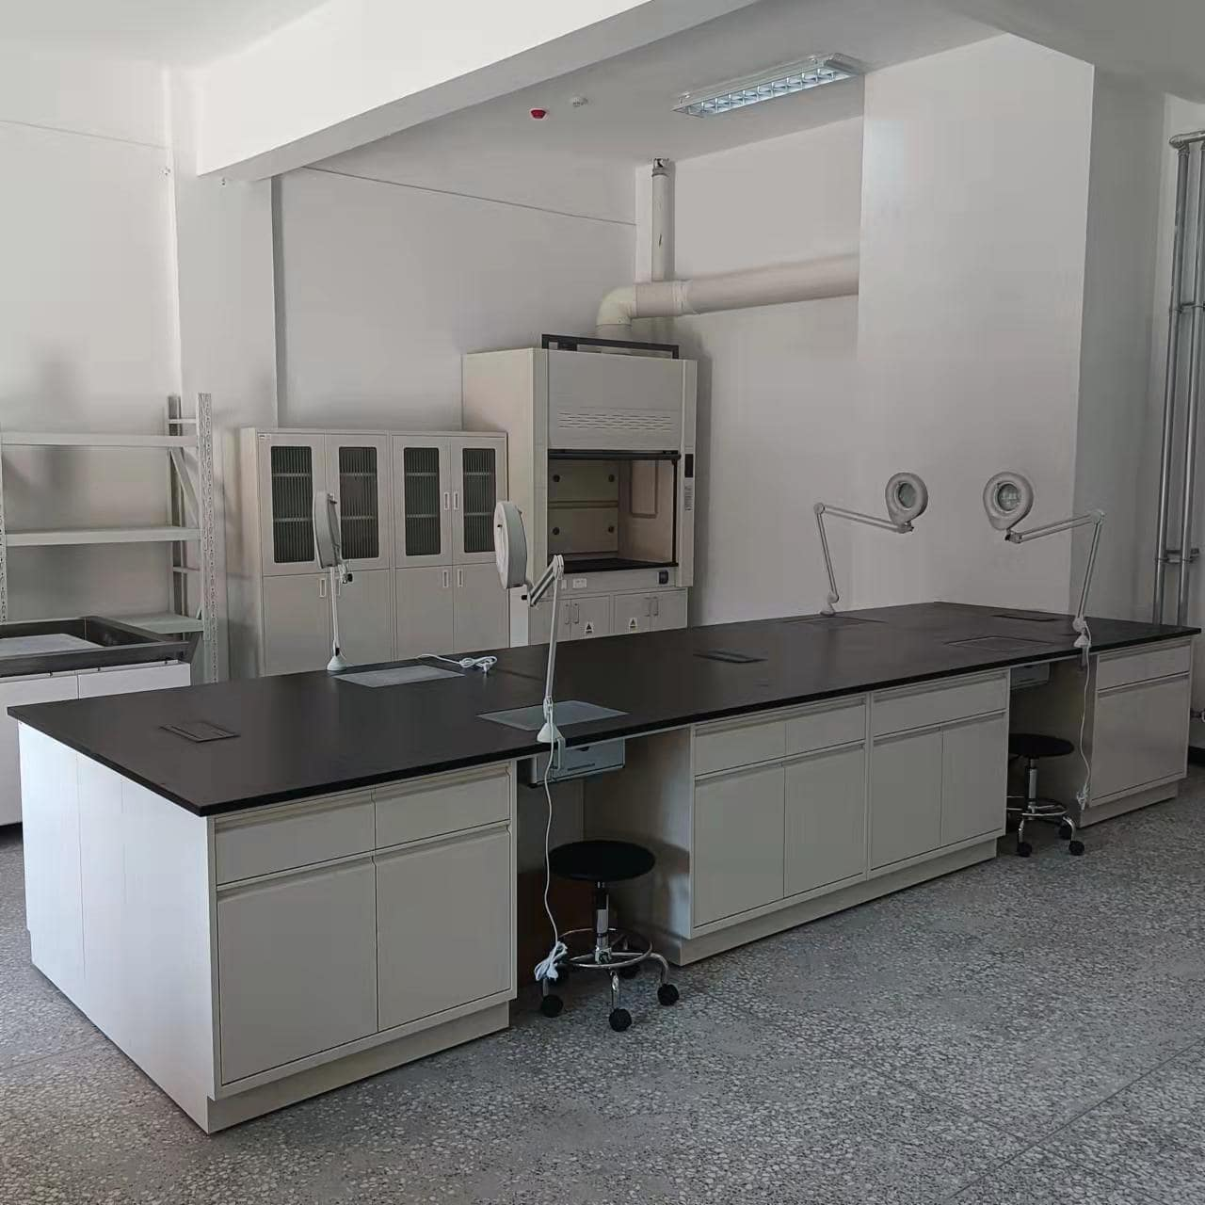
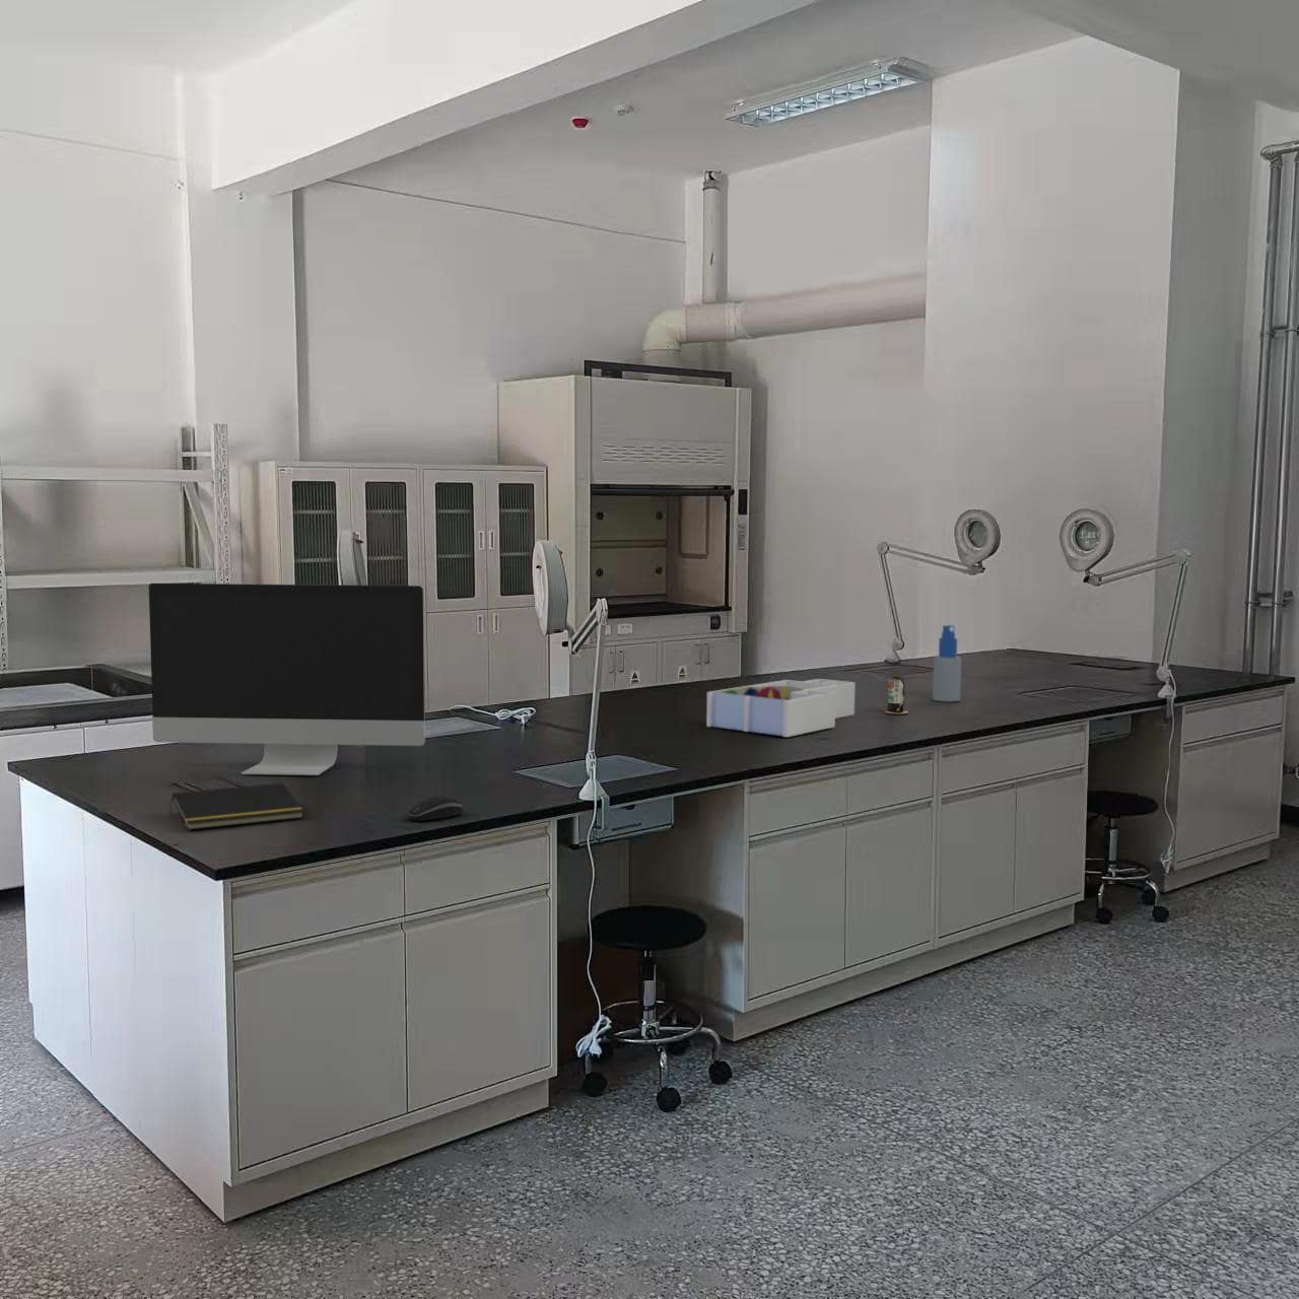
+ computer mouse [407,795,464,822]
+ computer monitor [149,583,426,777]
+ can [884,674,909,715]
+ notepad [169,782,305,832]
+ spray bottle [931,625,962,702]
+ desk organizer [705,678,856,738]
